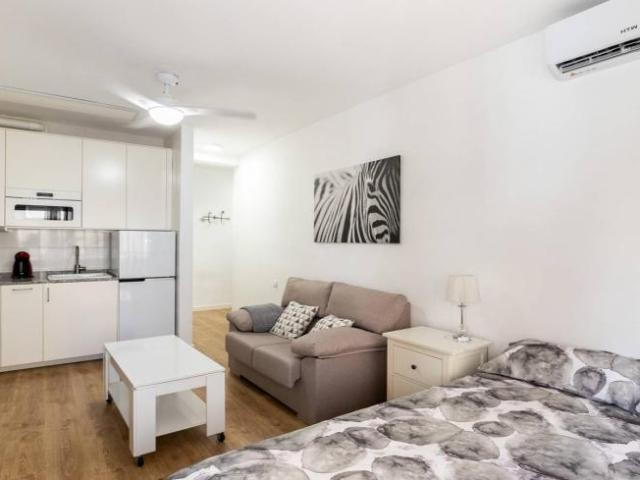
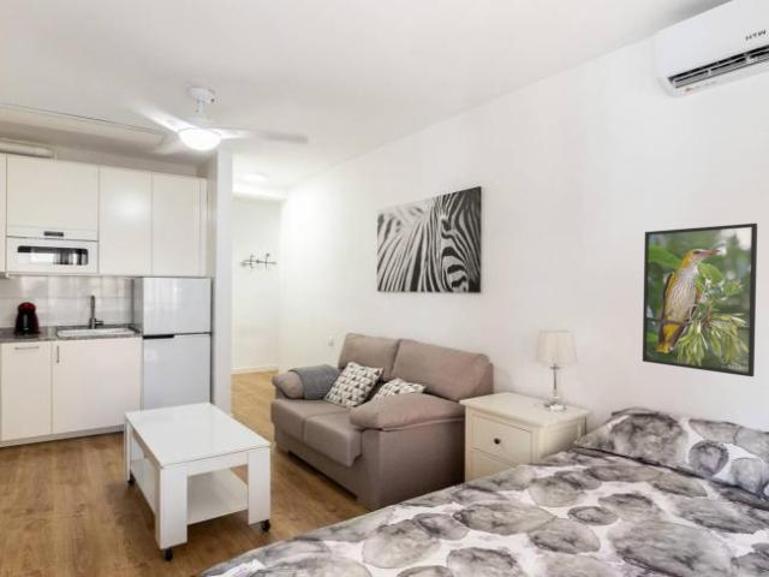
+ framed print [642,222,758,377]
